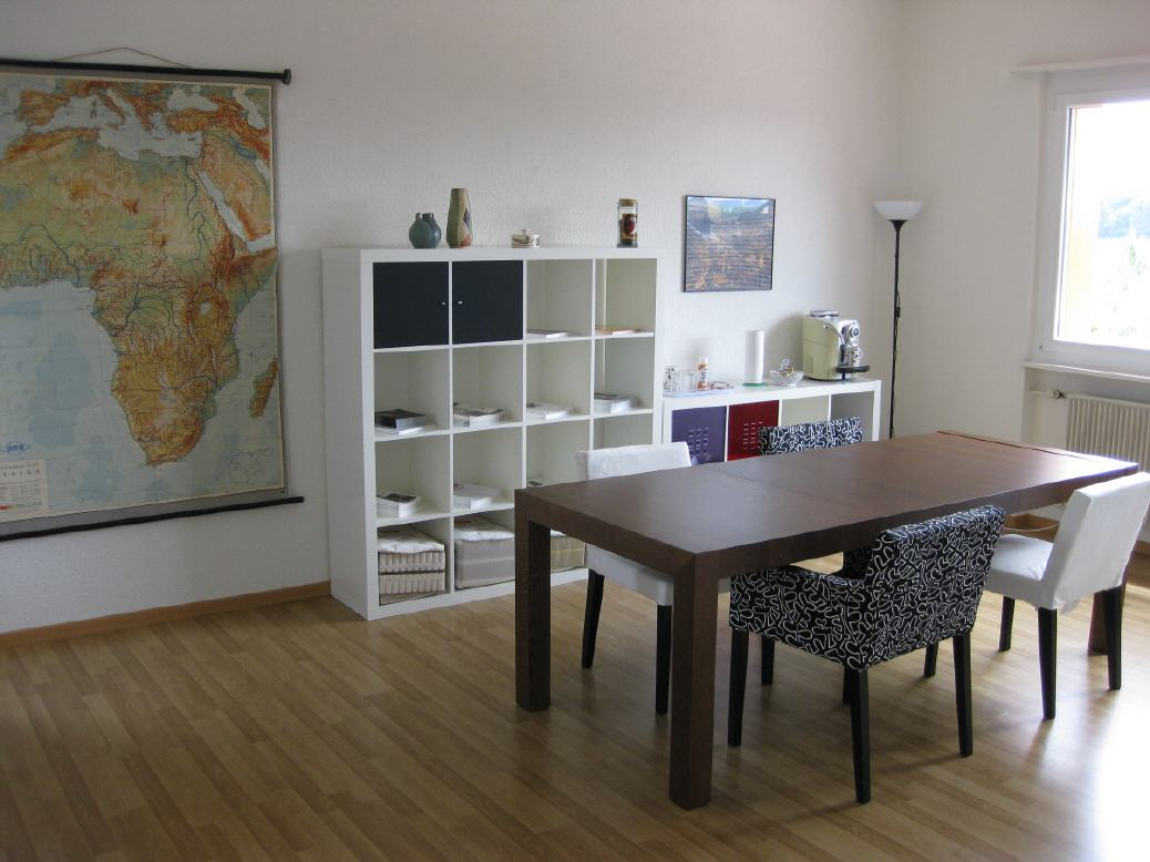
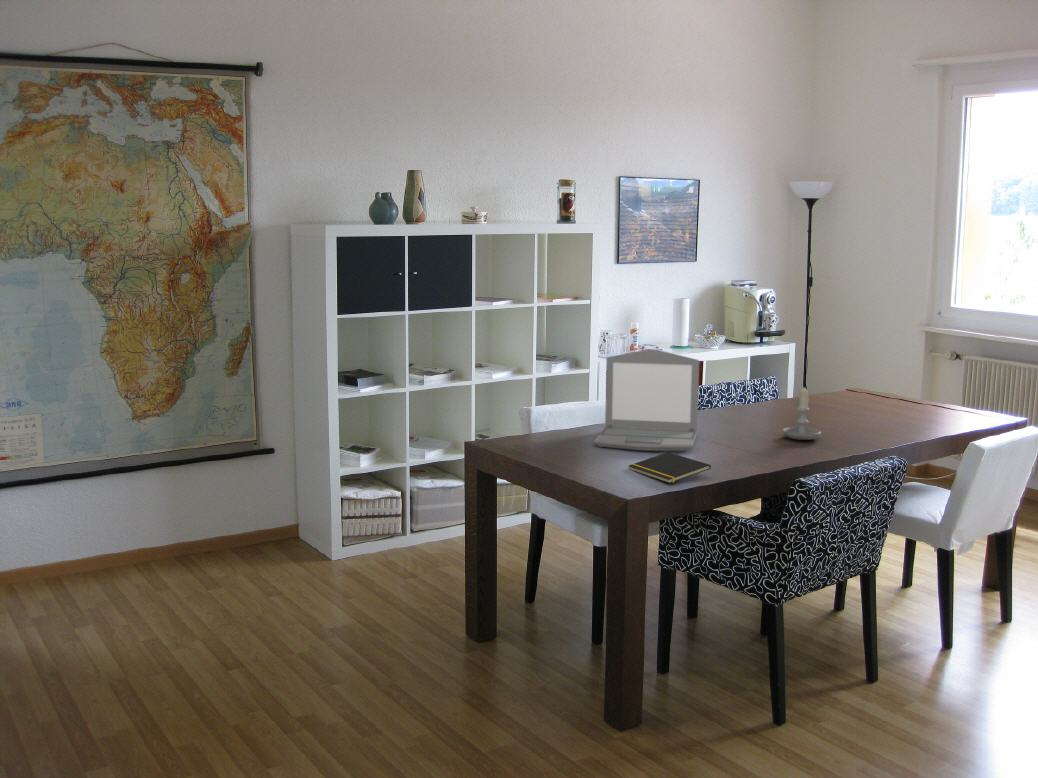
+ laptop [593,348,700,452]
+ candle [782,386,822,441]
+ notepad [628,451,712,484]
